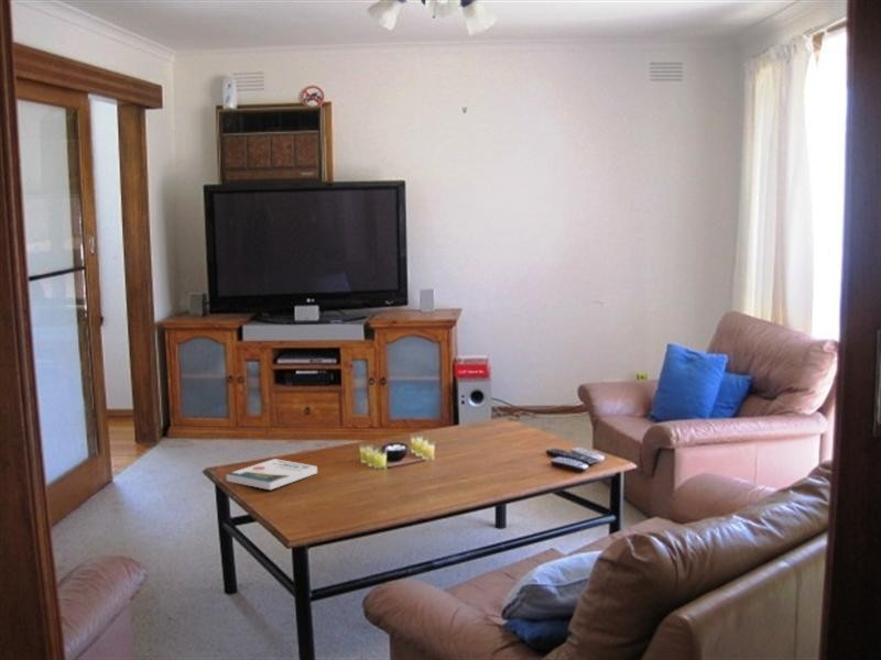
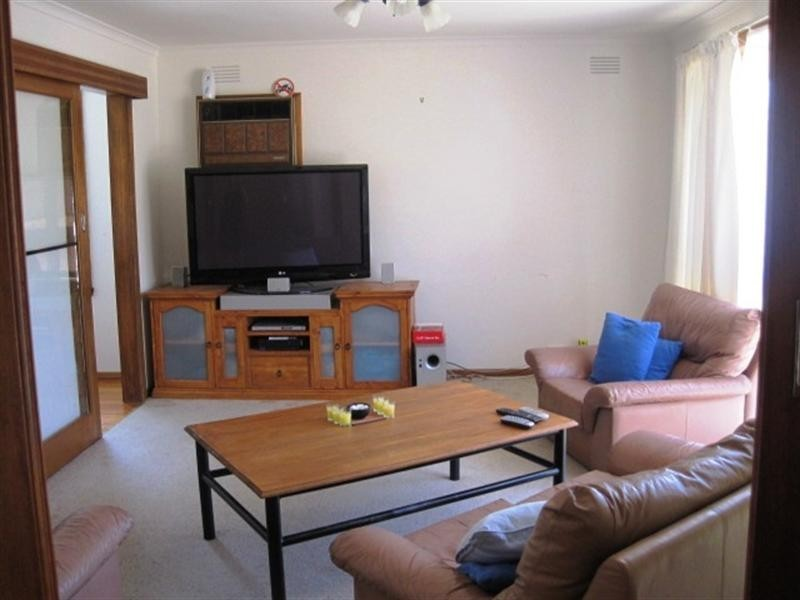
- book [226,458,318,491]
